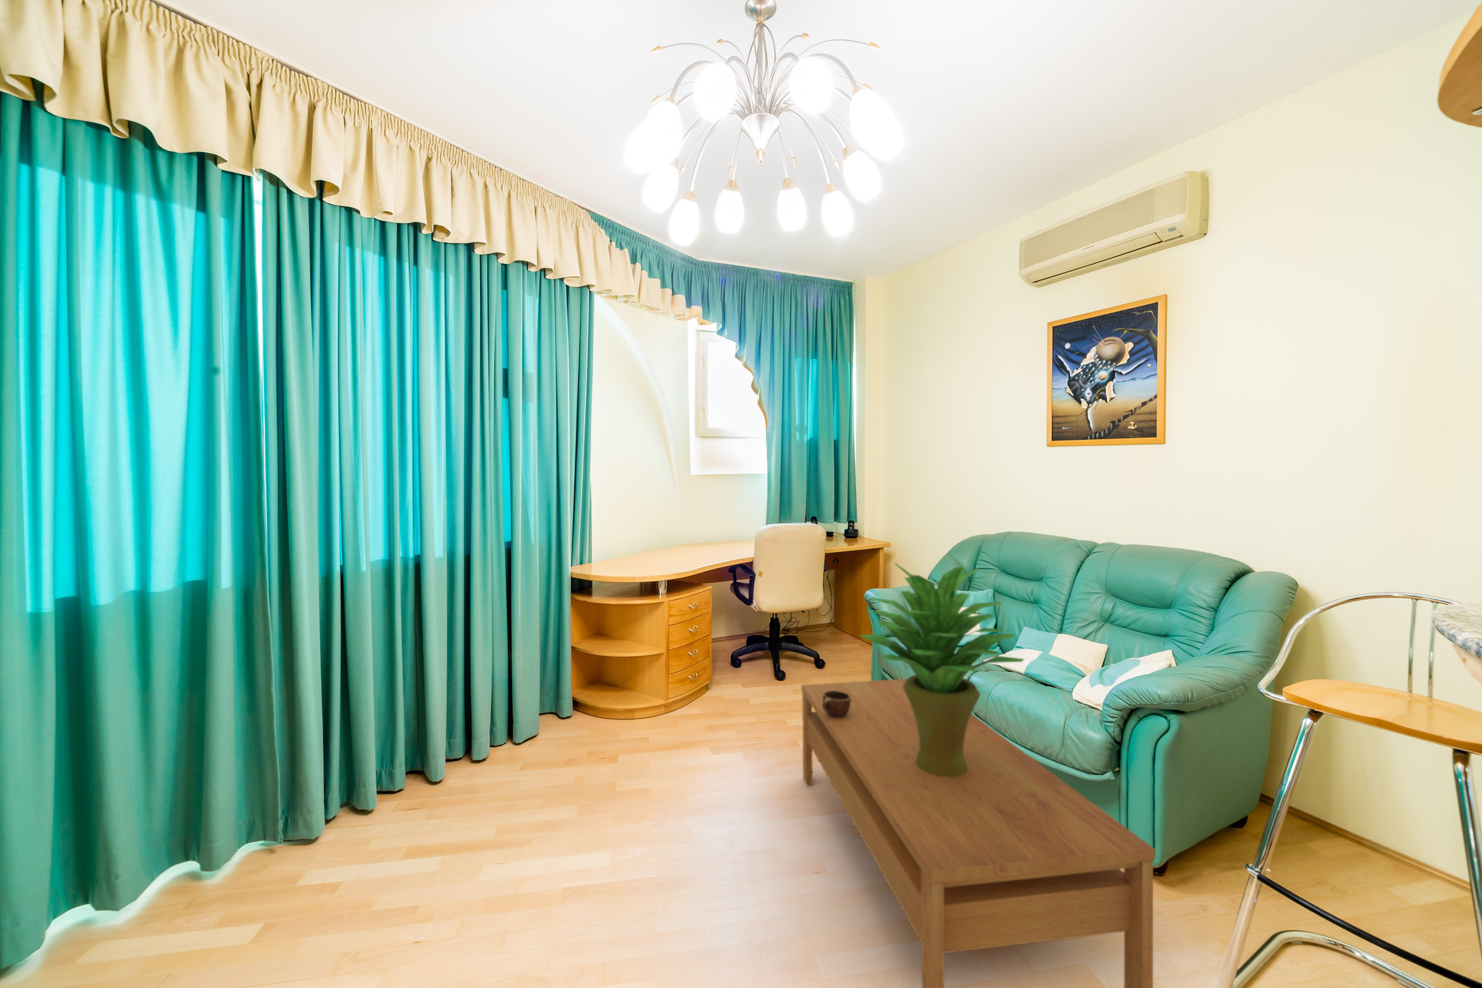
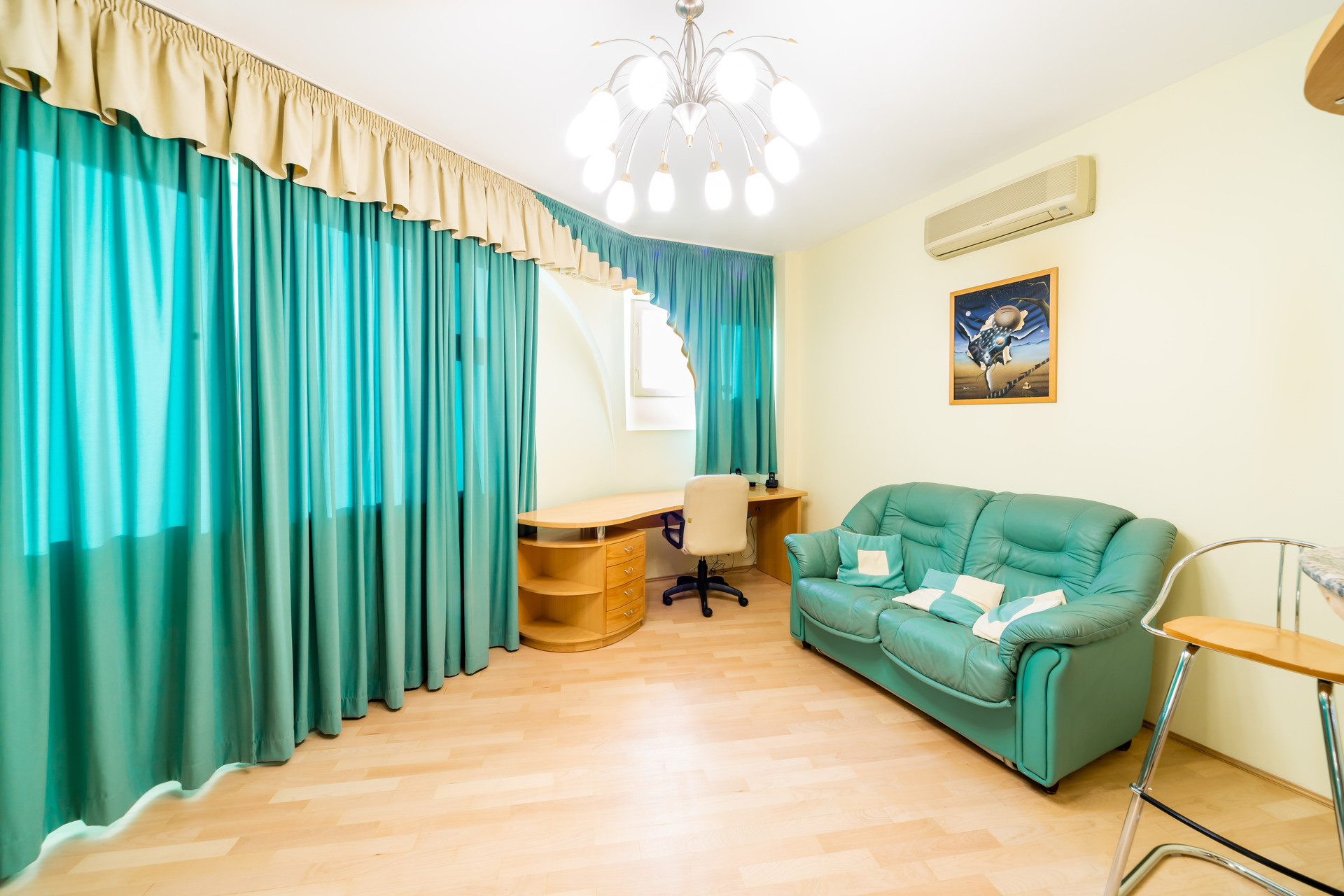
- coffee table [801,678,1156,988]
- mug [823,690,850,718]
- potted plant [859,562,1025,777]
